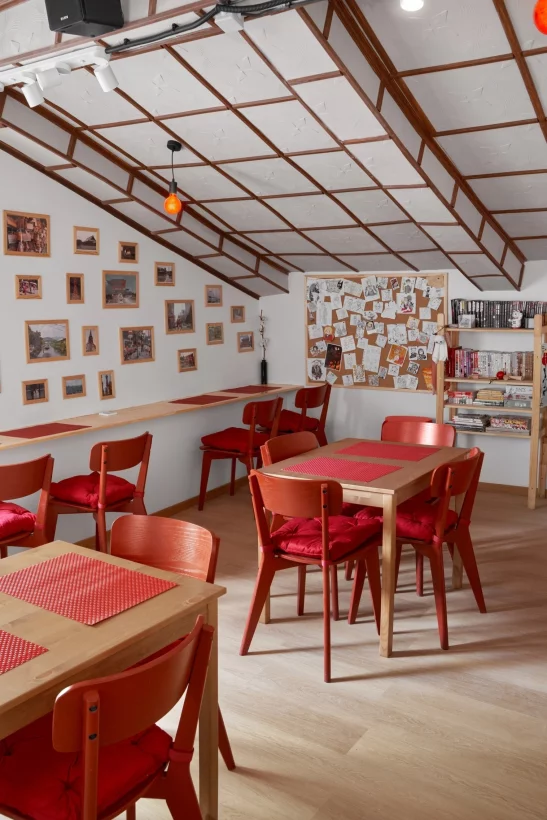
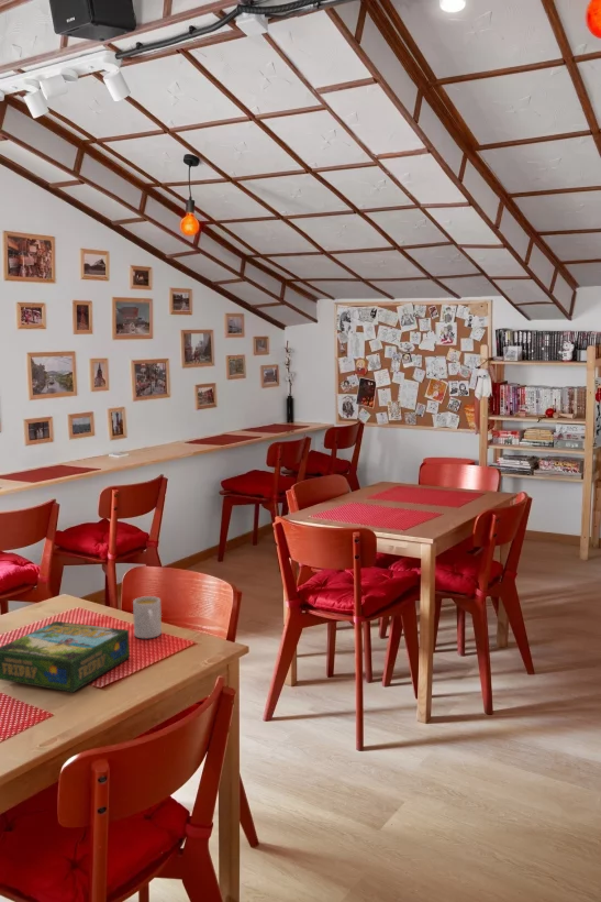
+ mug [132,595,163,639]
+ board game [0,620,131,693]
